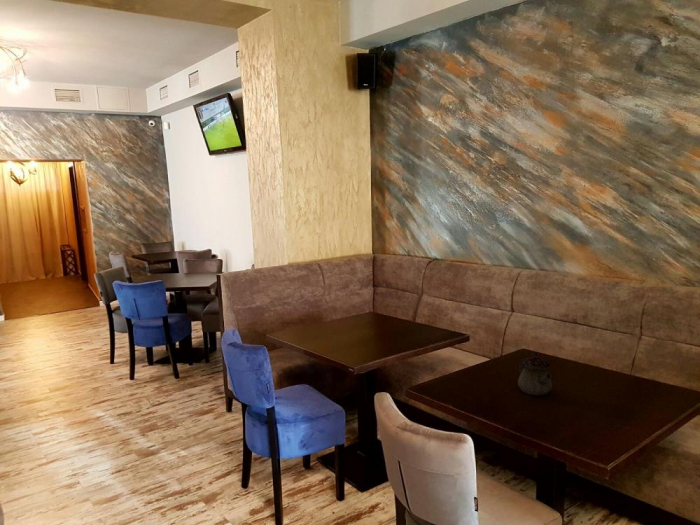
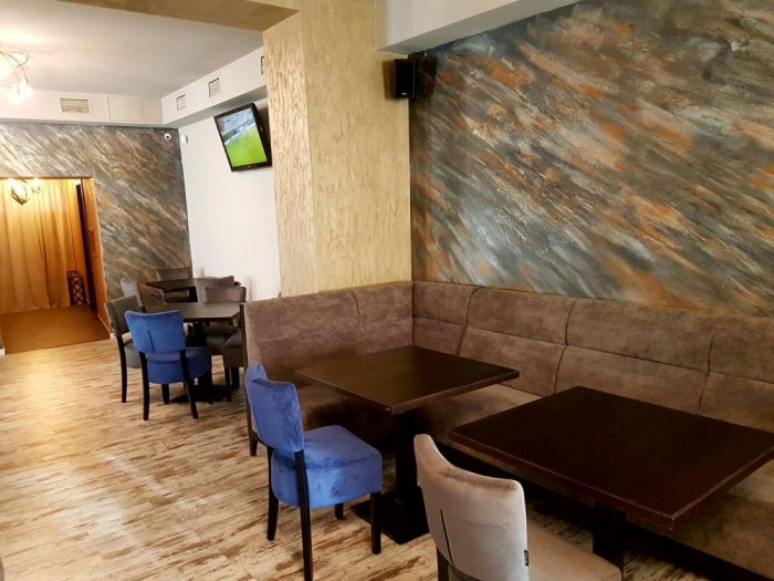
- teapot [517,352,553,397]
